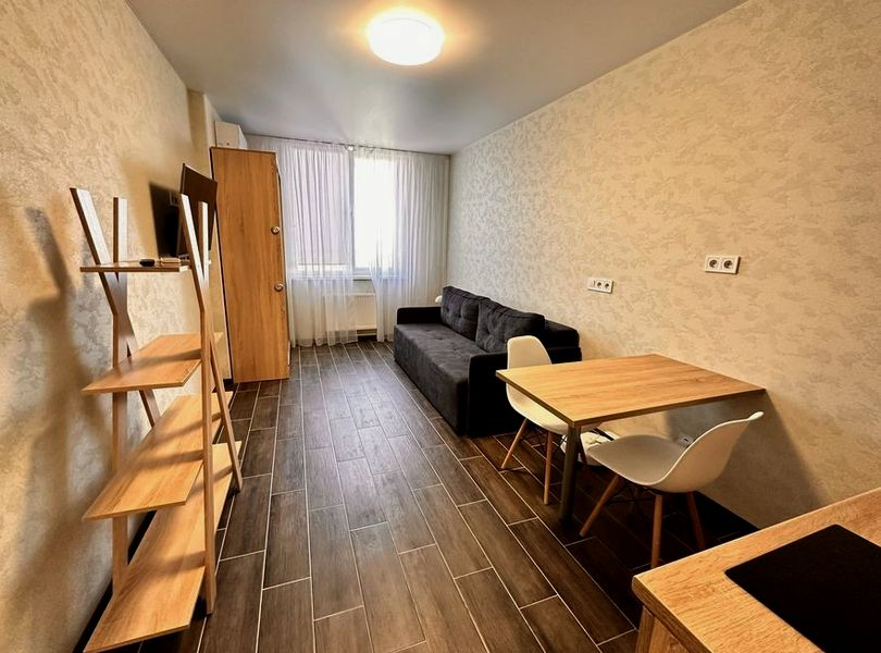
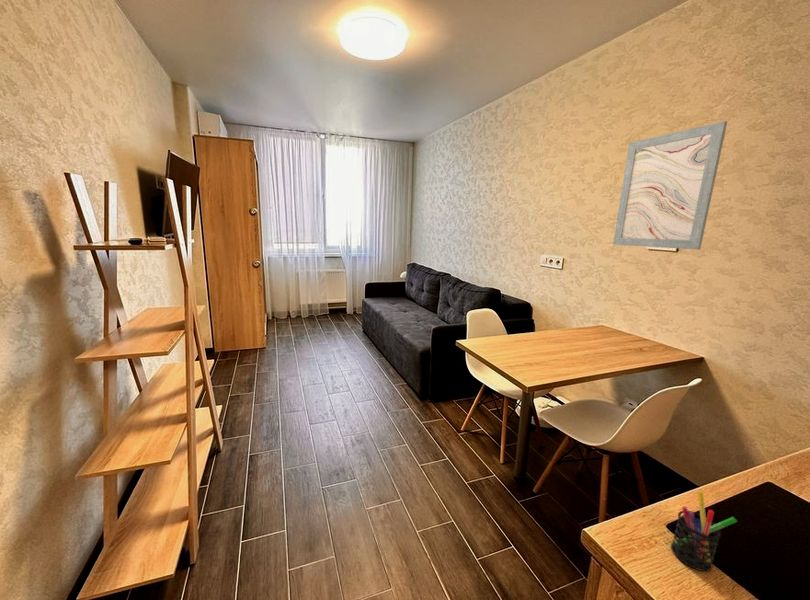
+ pen holder [670,490,738,572]
+ wall art [612,120,728,251]
